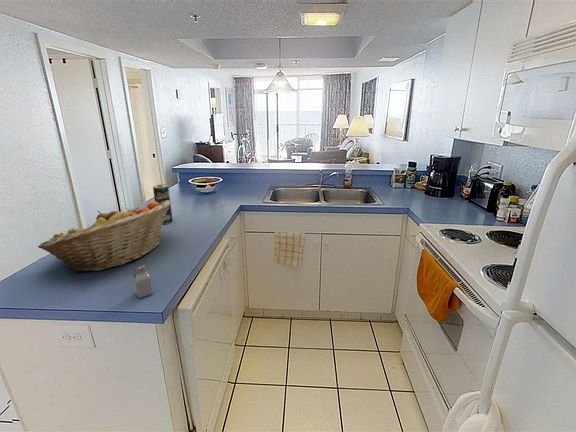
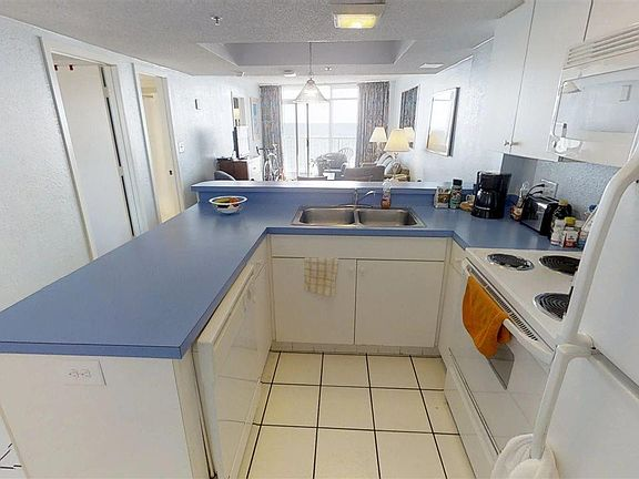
- fruit basket [37,200,173,274]
- saltshaker [132,263,154,299]
- beverage can [152,183,174,225]
